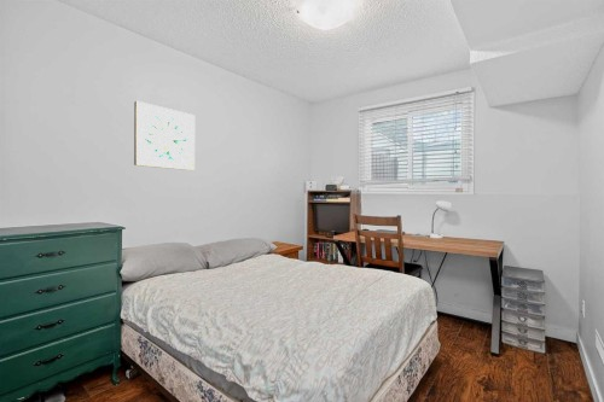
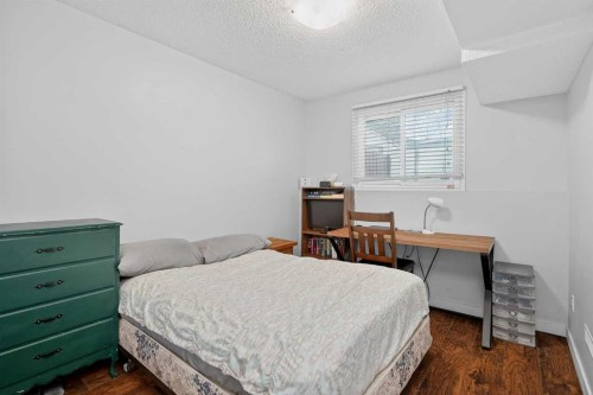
- wall art [133,100,196,171]
